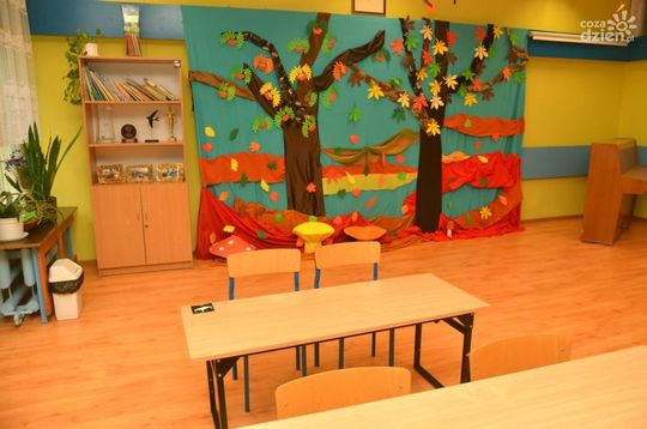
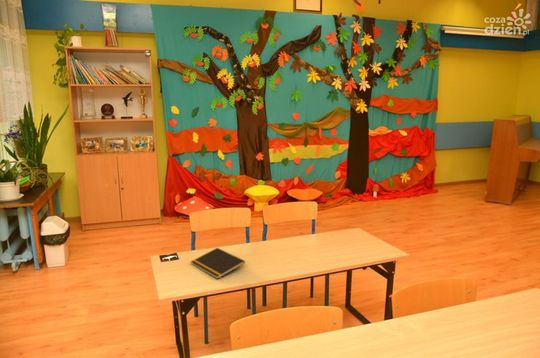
+ notepad [190,247,246,280]
